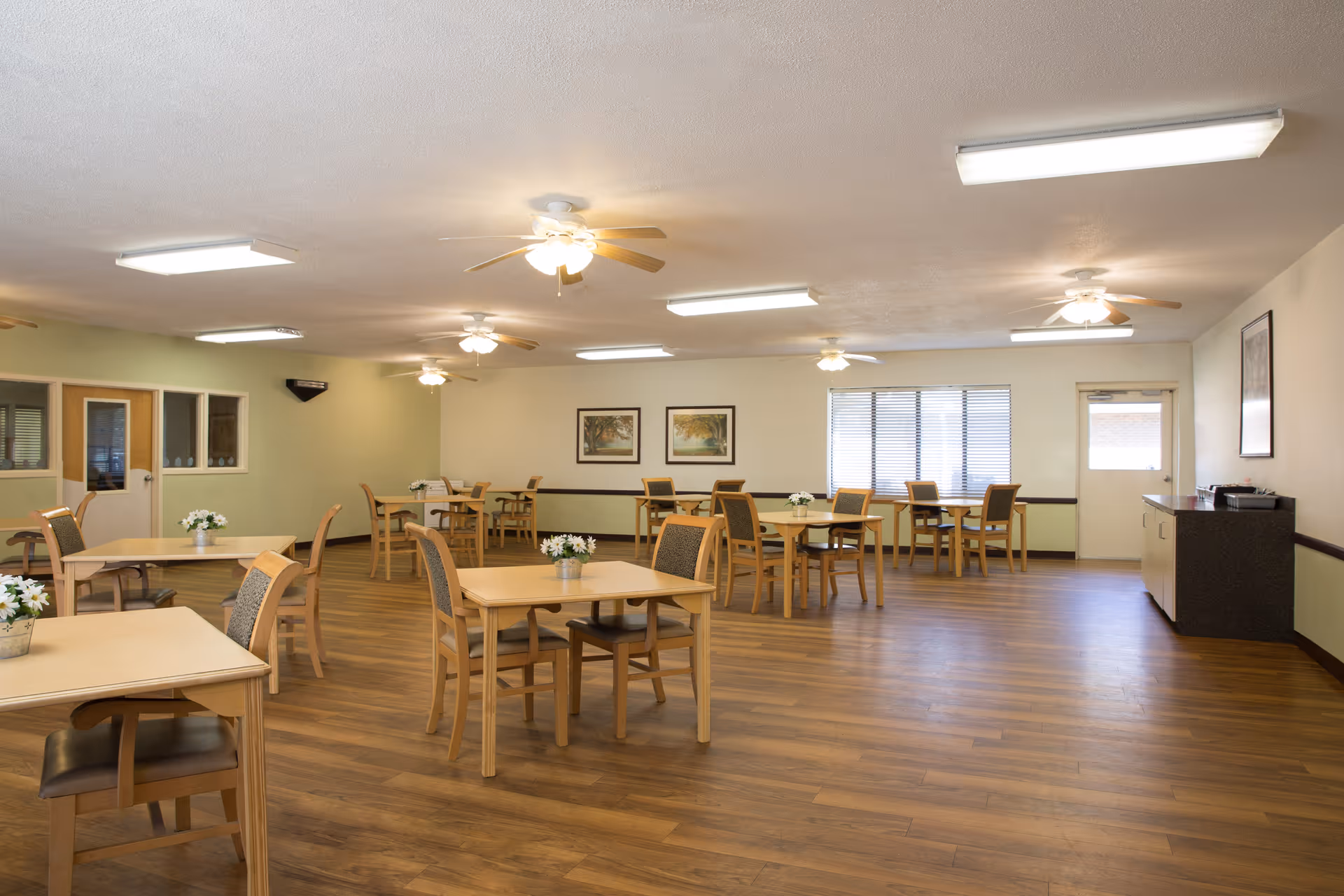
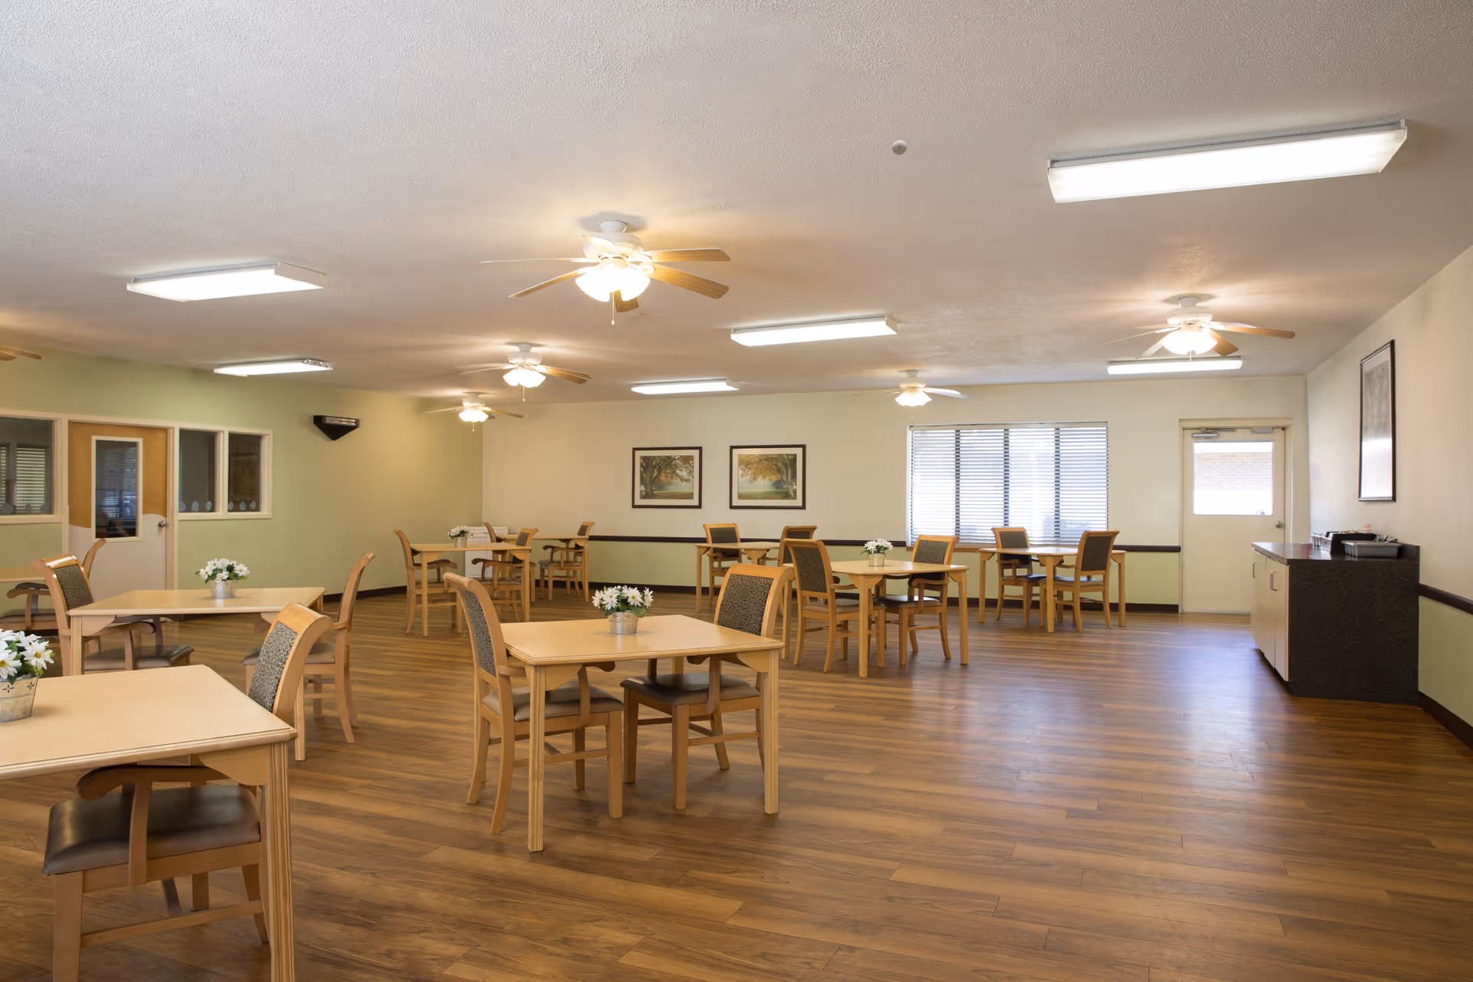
+ smoke detector [891,139,907,156]
